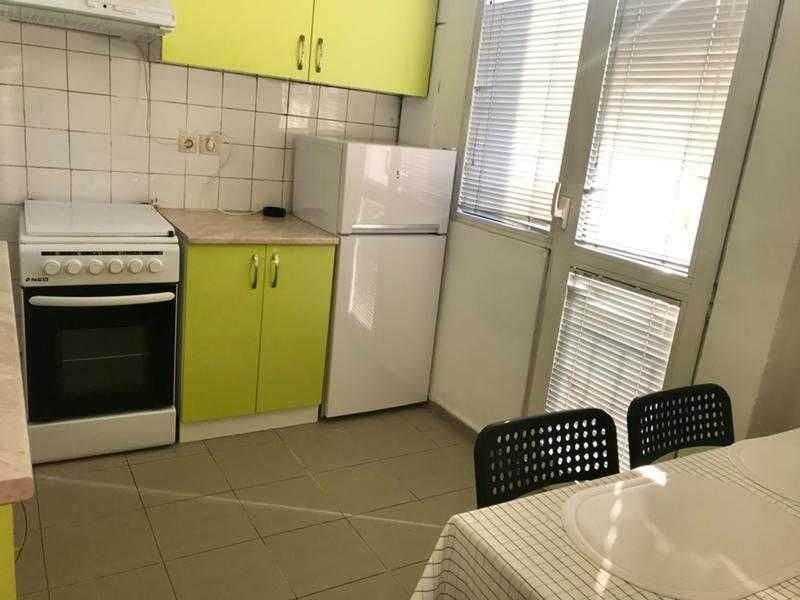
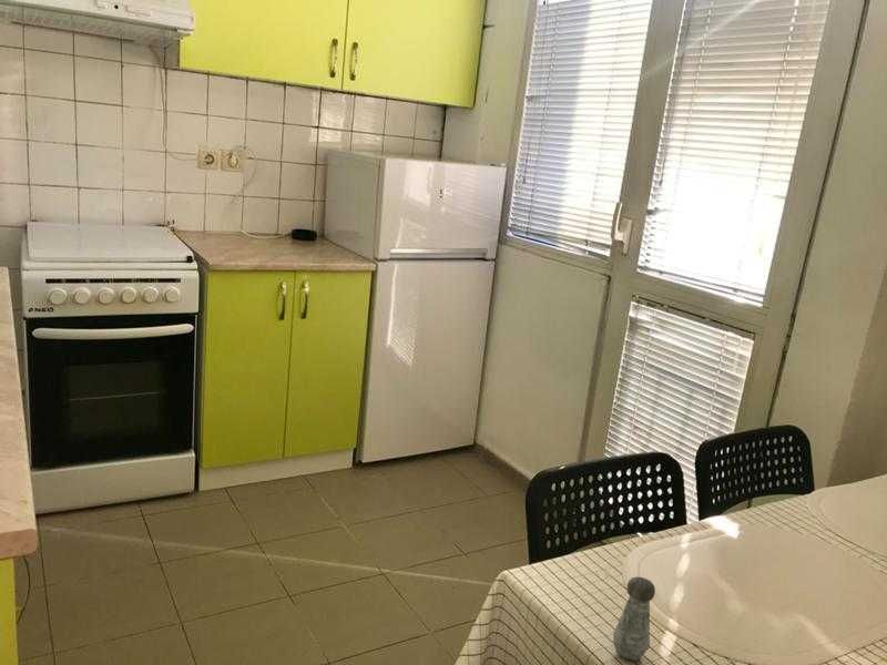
+ salt shaker [612,575,656,662]
